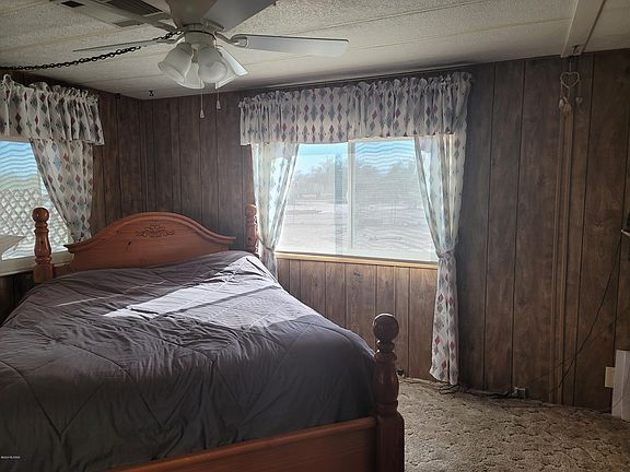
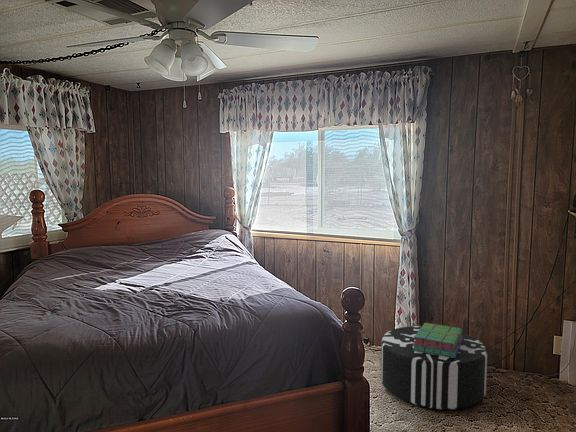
+ stack of books [413,322,463,358]
+ pouf [380,325,488,410]
